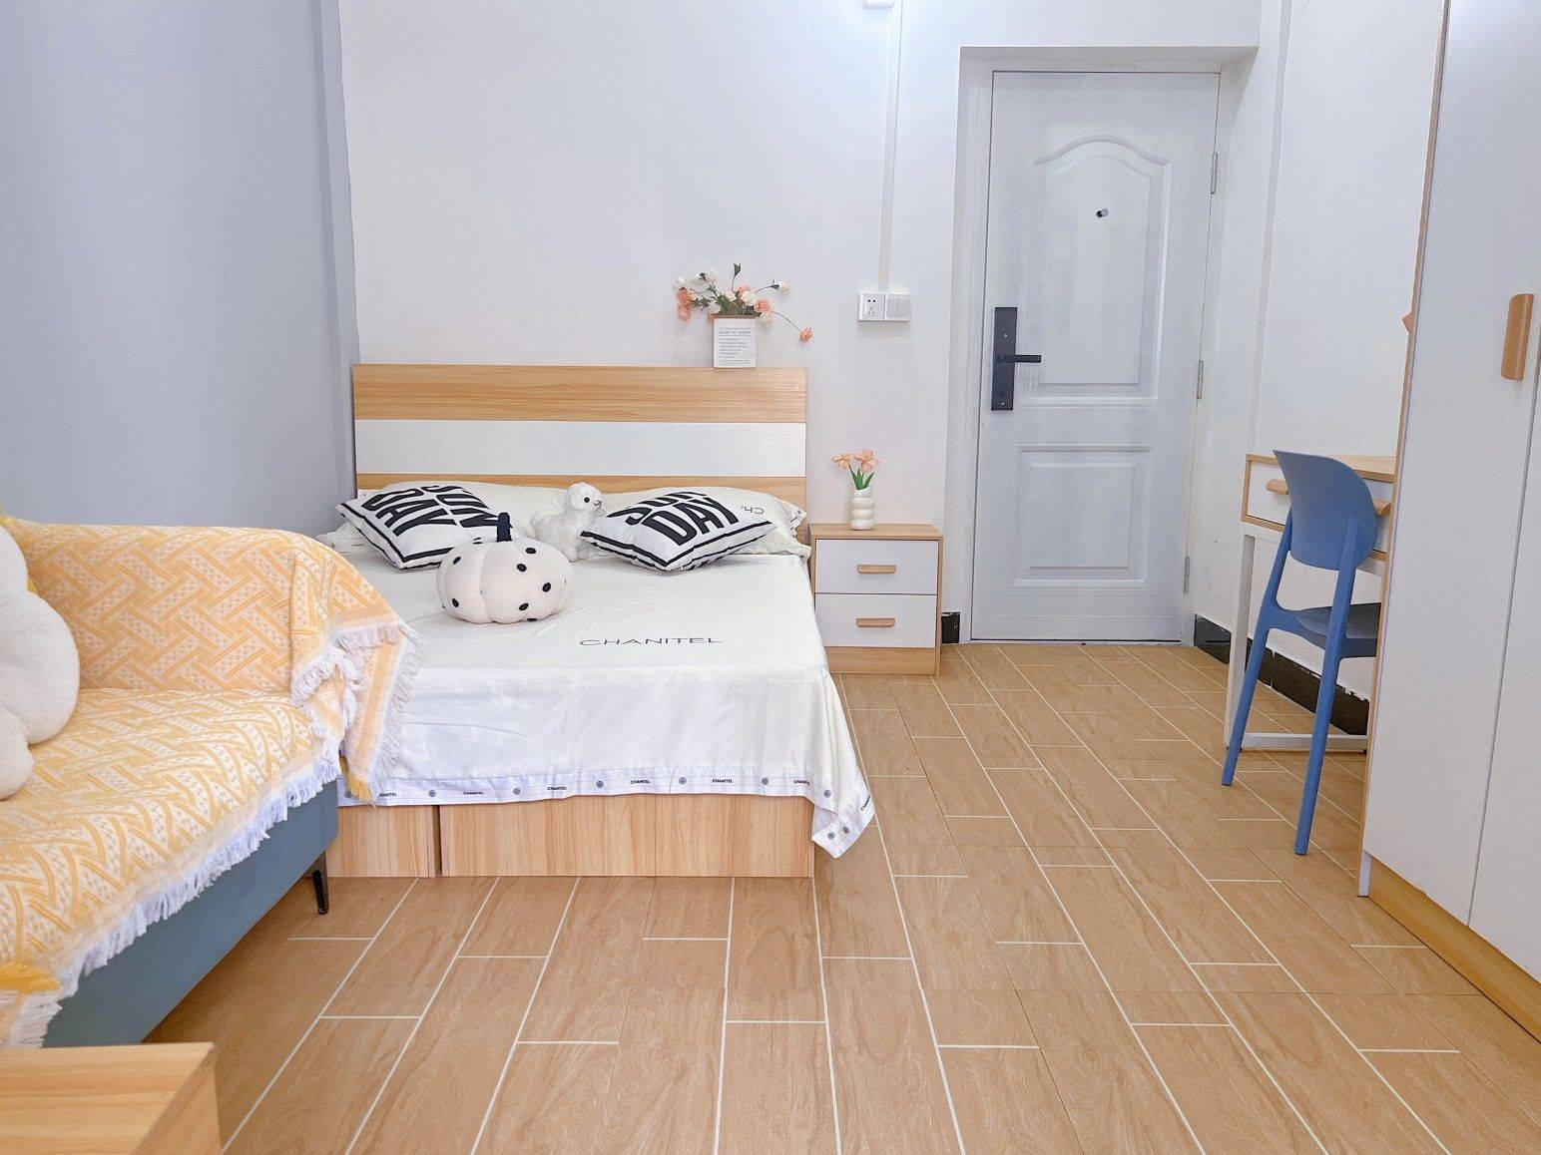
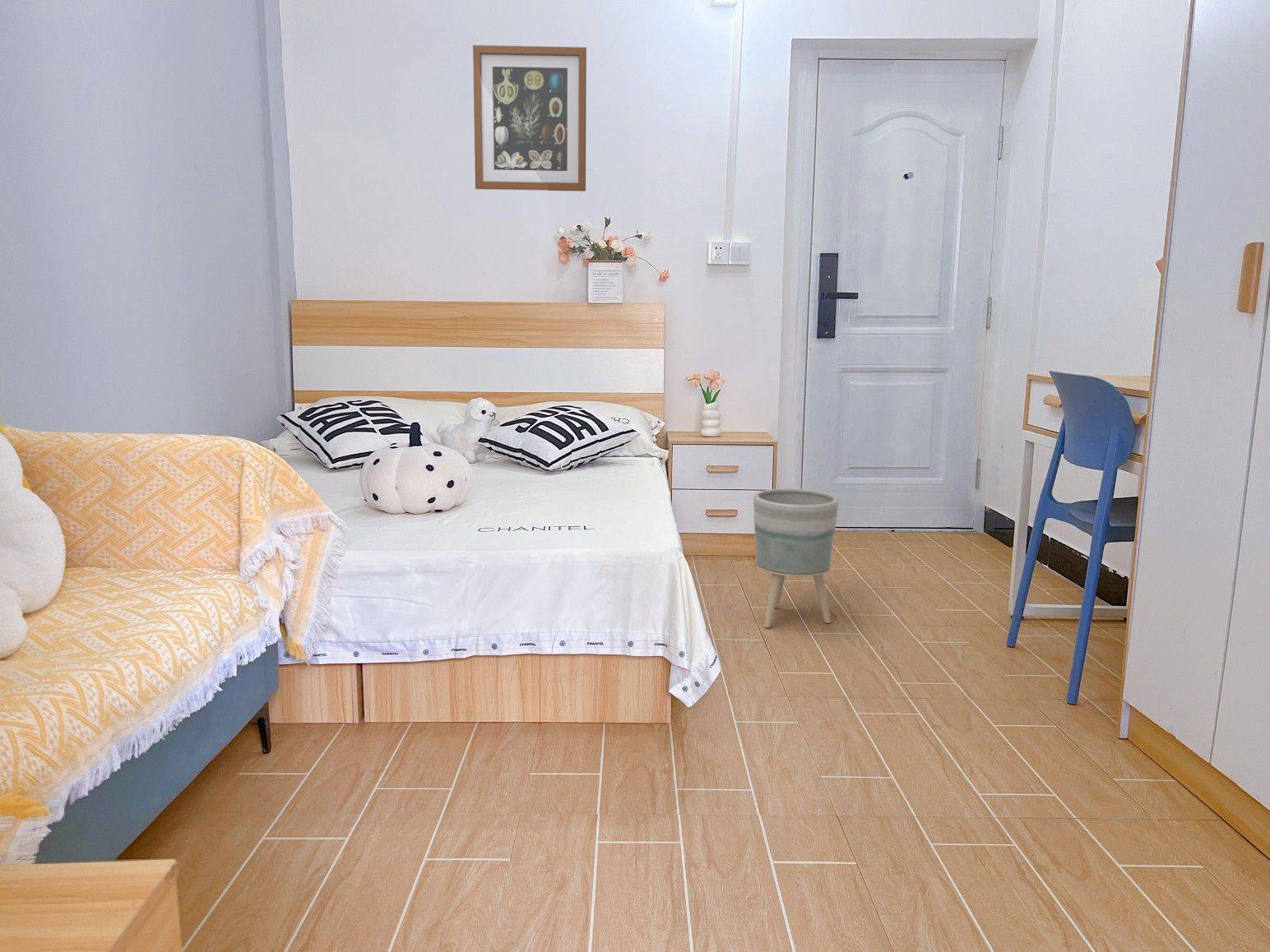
+ wall art [472,44,587,192]
+ planter [753,488,840,628]
